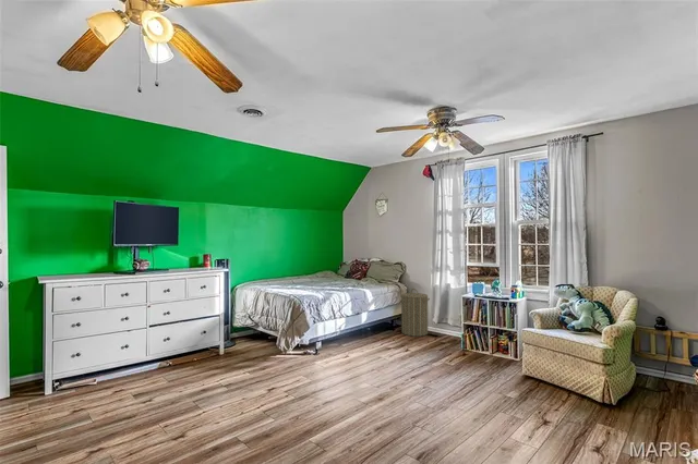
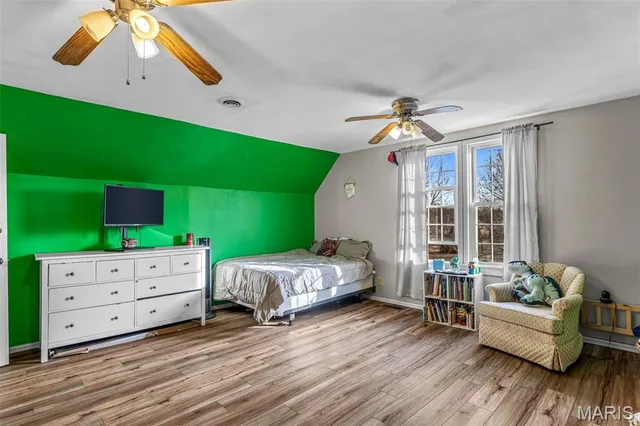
- laundry hamper [399,288,431,338]
